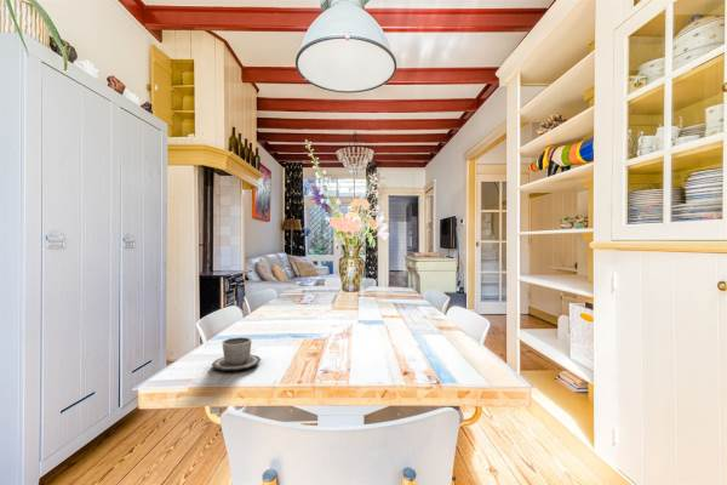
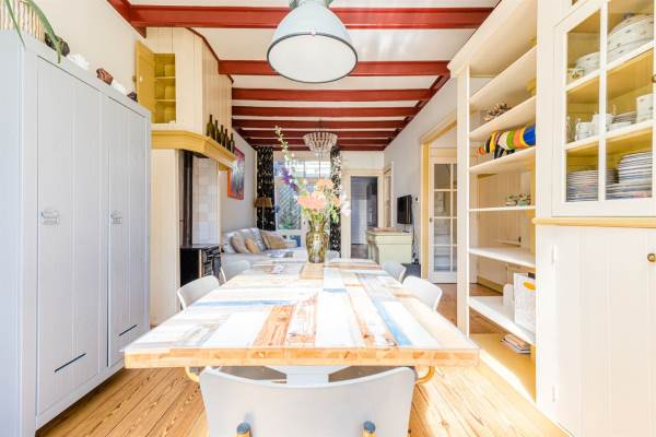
- cup [211,336,262,371]
